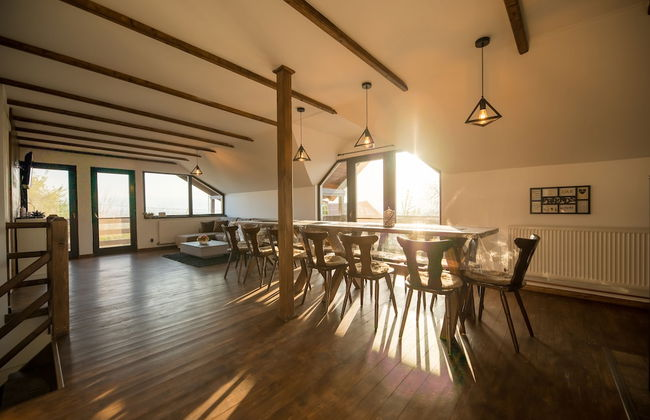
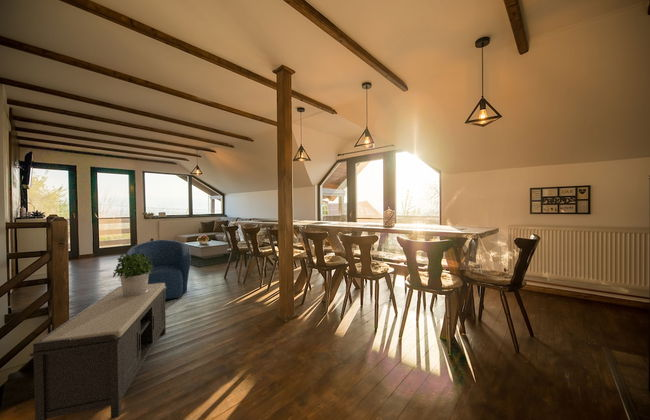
+ potted plant [112,252,154,296]
+ armchair [126,239,192,302]
+ bench [29,283,167,420]
